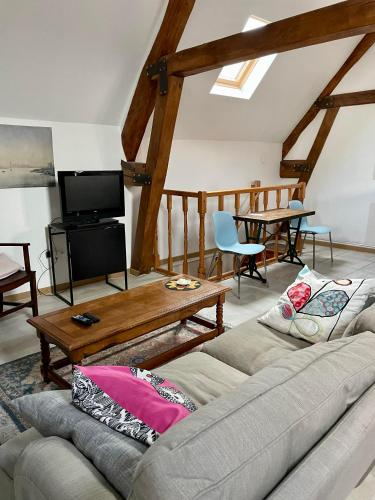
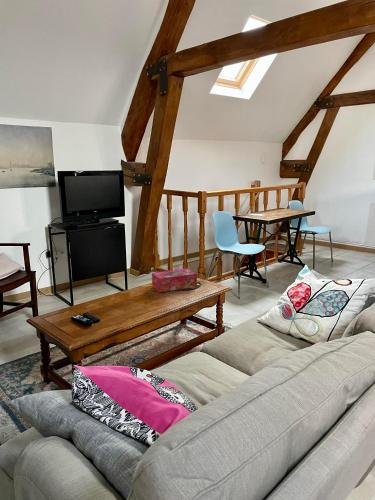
+ tissue box [151,267,198,293]
